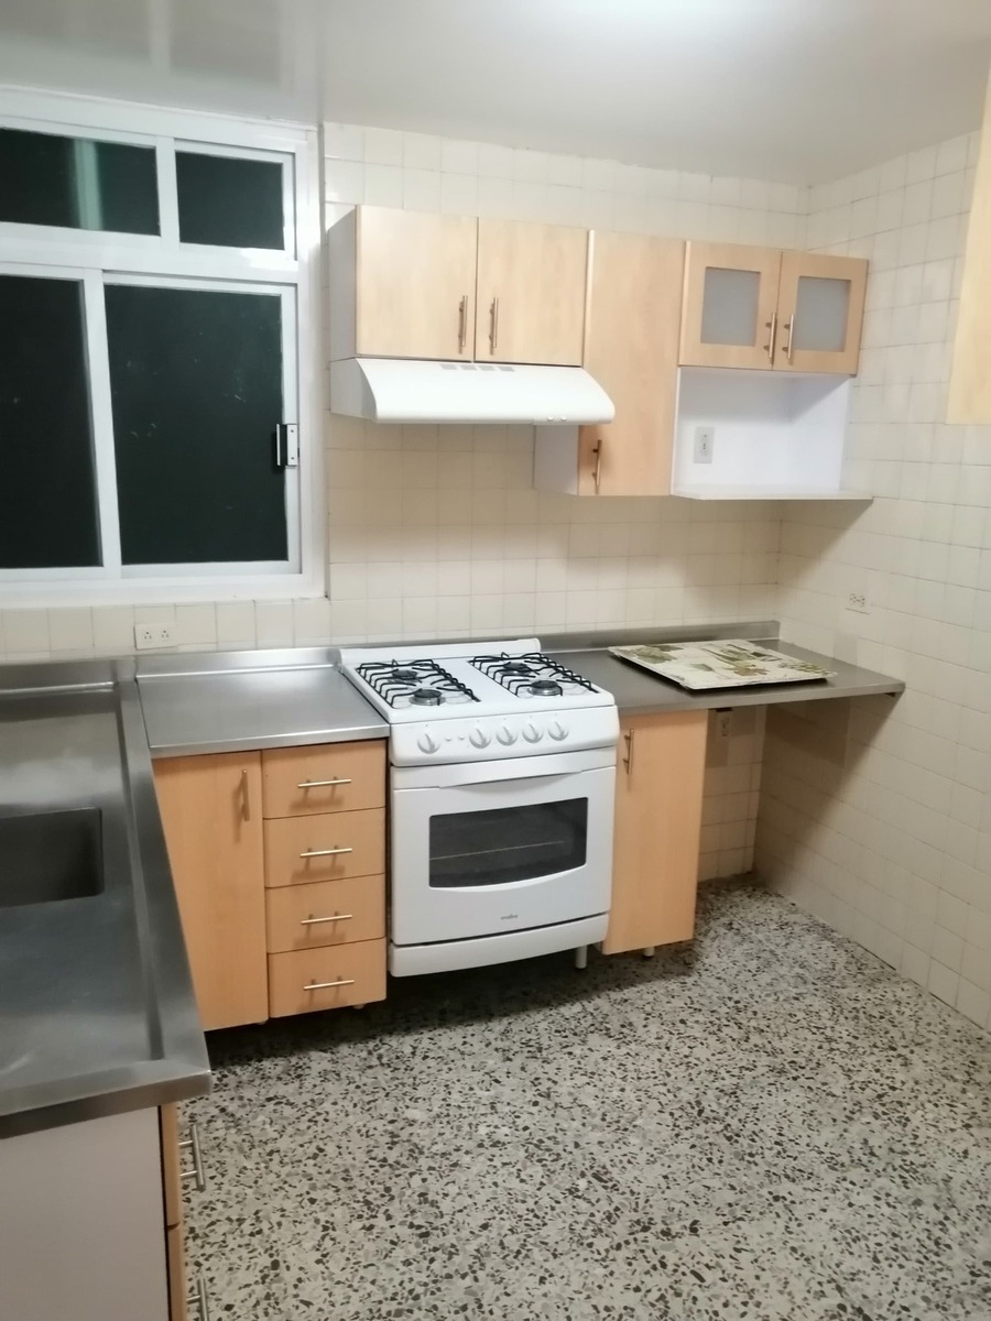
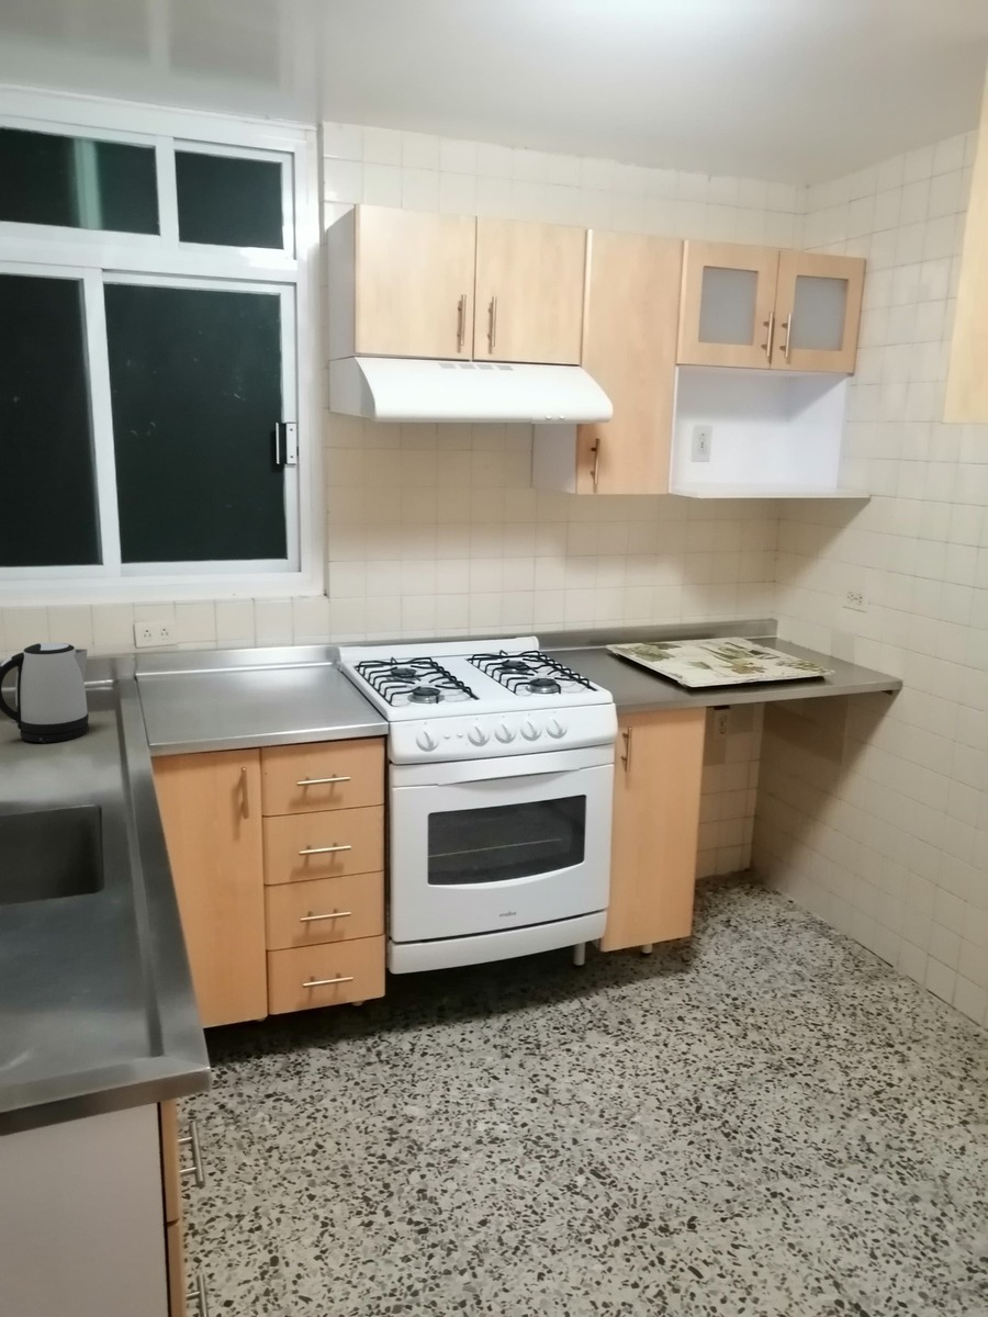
+ kettle [0,641,90,743]
